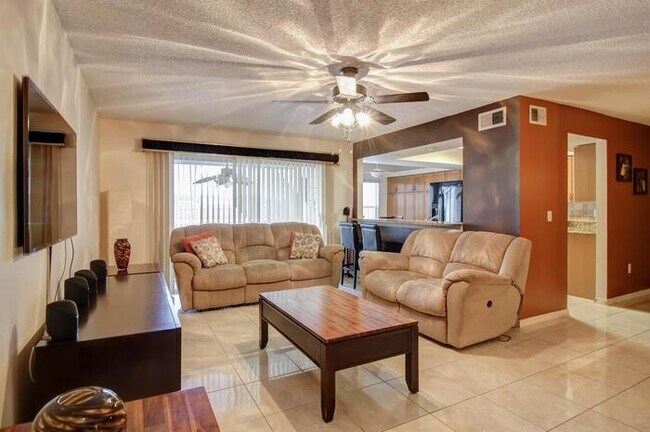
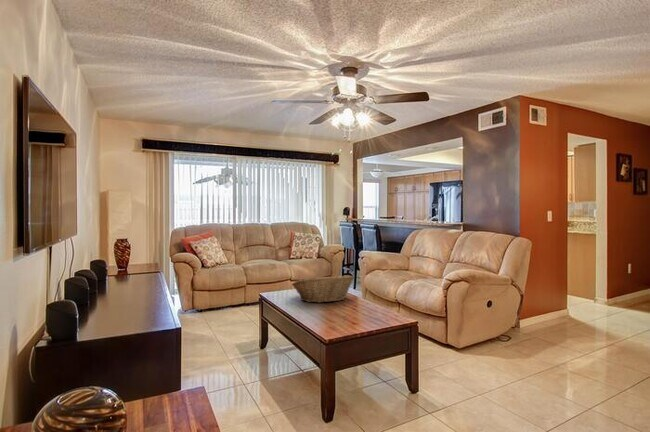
+ fruit basket [291,274,355,304]
